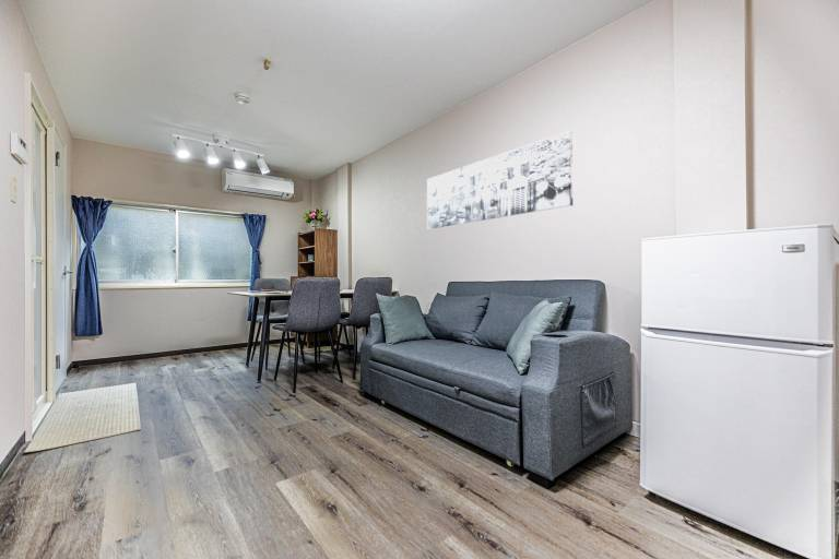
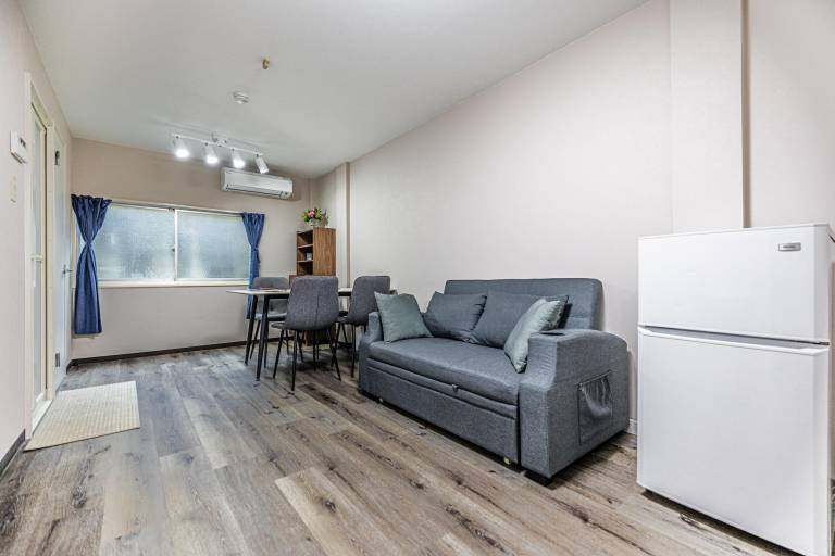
- wall art [426,130,574,231]
